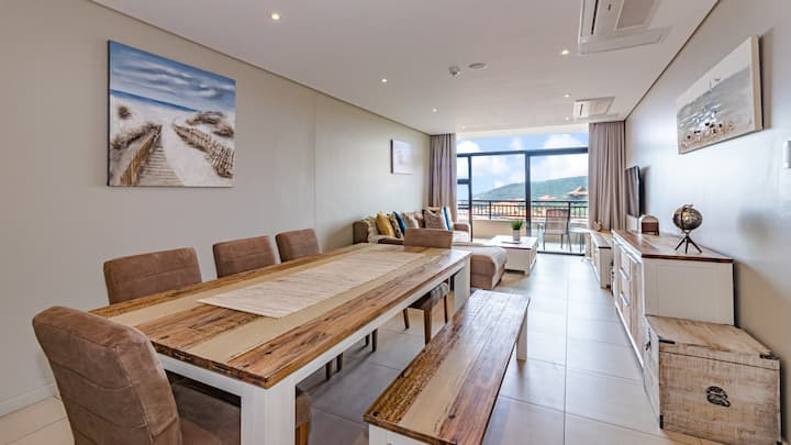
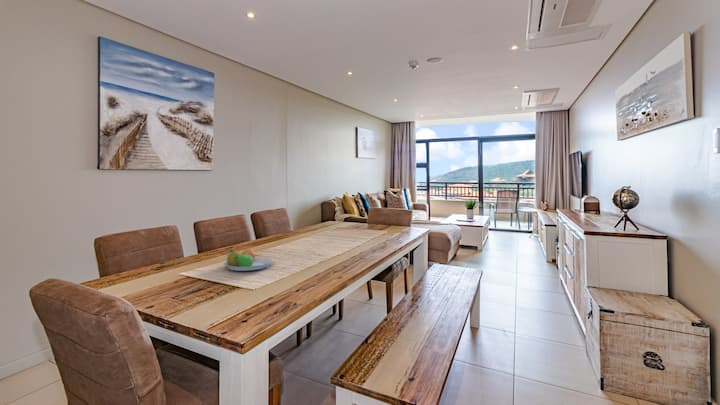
+ fruit bowl [223,248,274,272]
